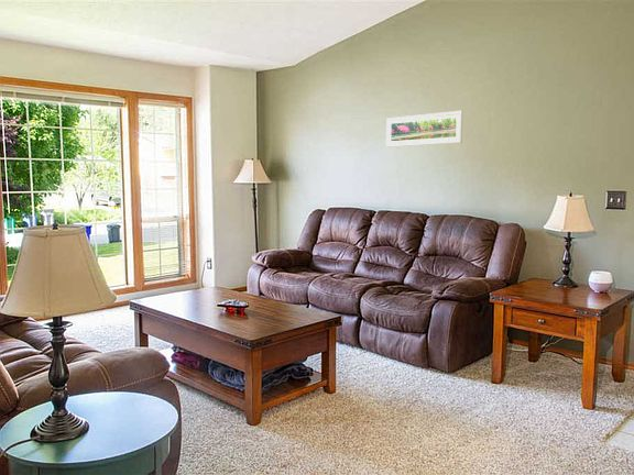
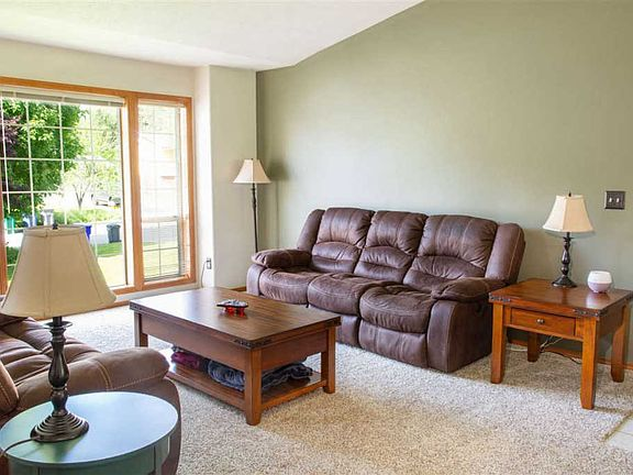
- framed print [385,110,463,148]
